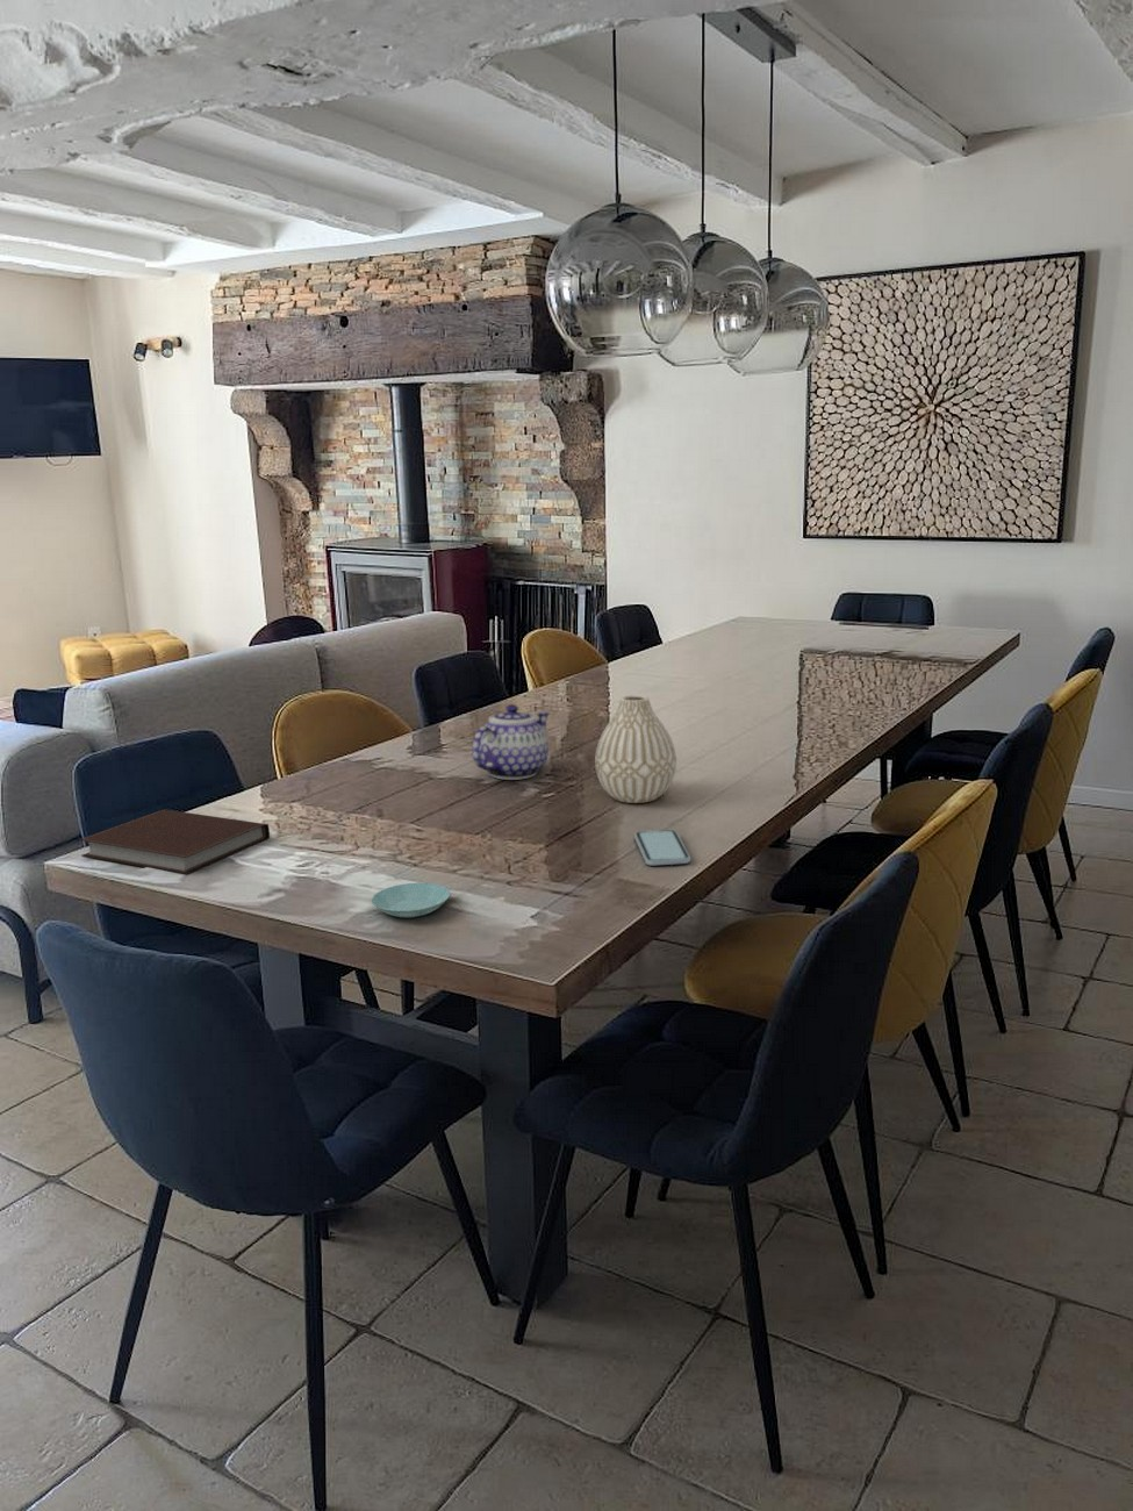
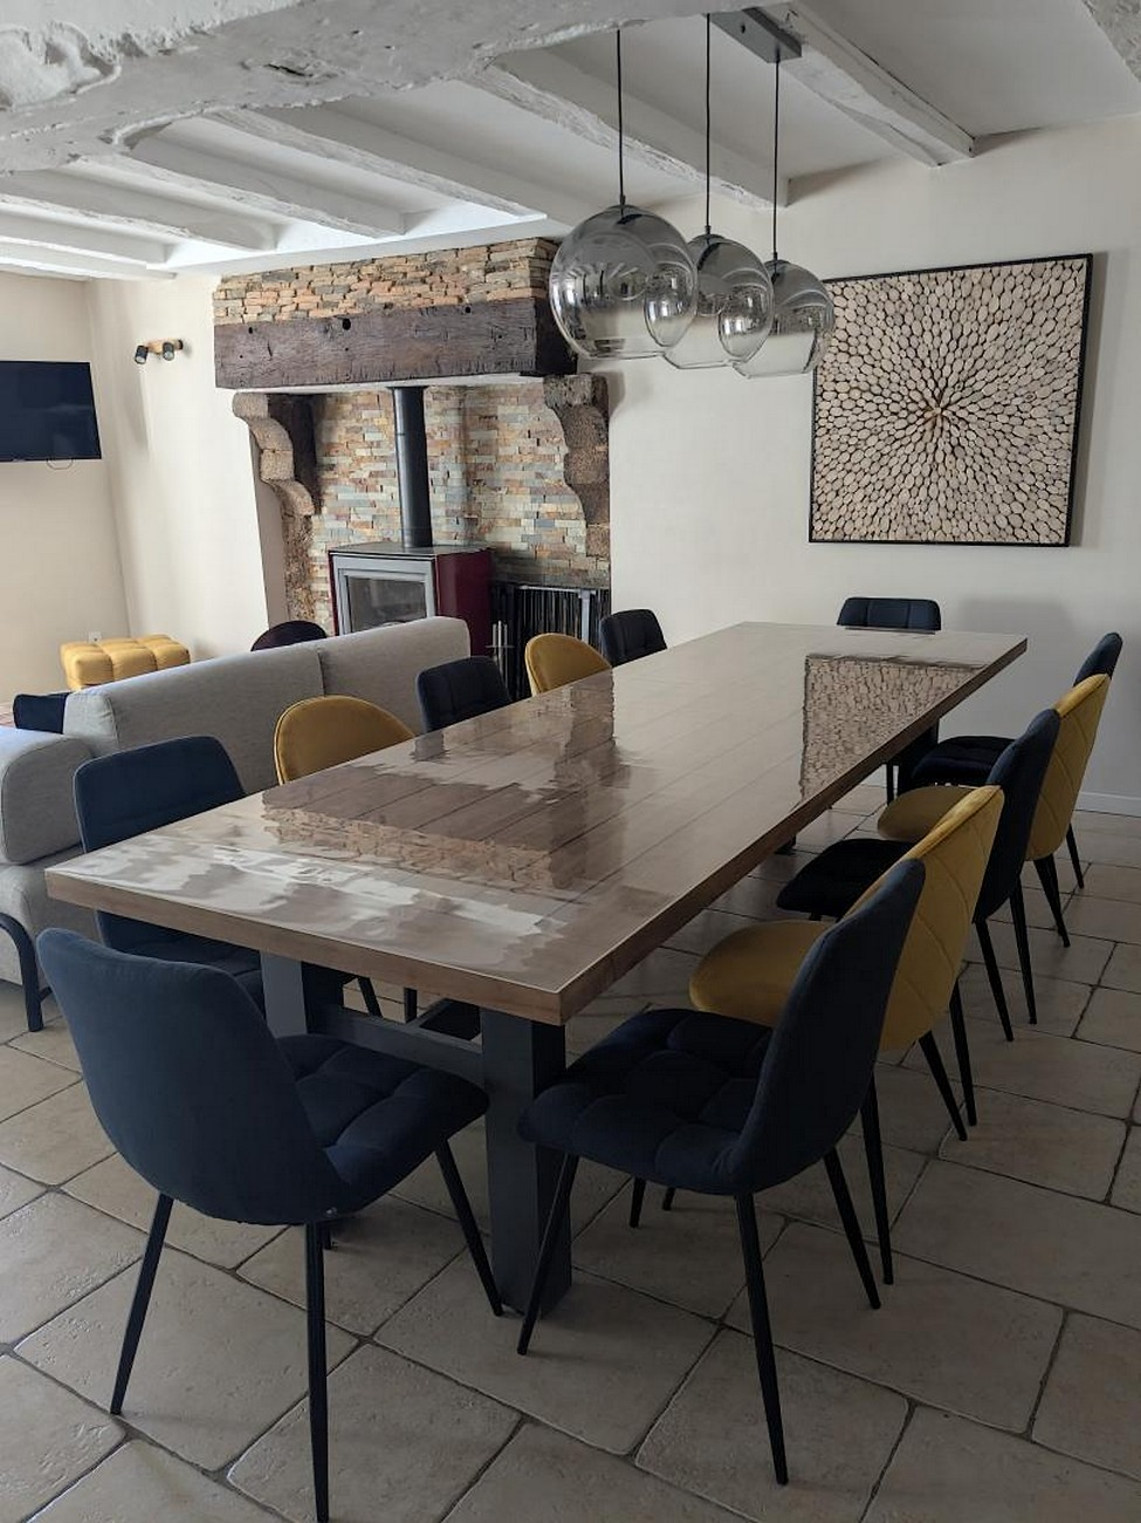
- vase [594,694,677,804]
- teapot [470,703,551,780]
- smartphone [633,829,691,866]
- notebook [77,809,271,876]
- saucer [370,882,451,920]
